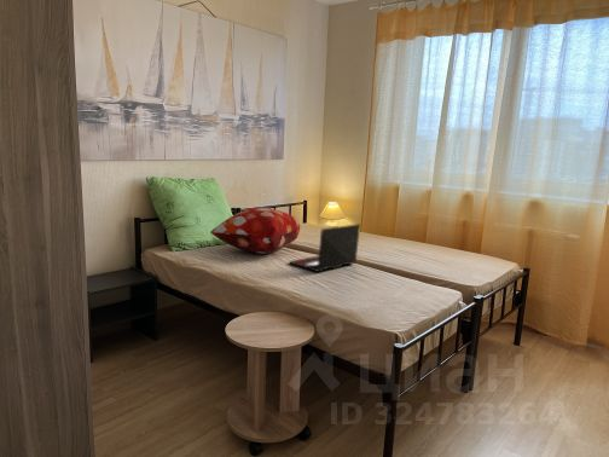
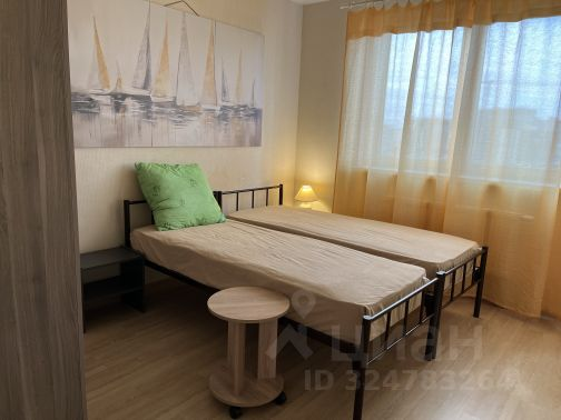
- laptop [288,222,361,273]
- decorative pillow [209,207,301,255]
